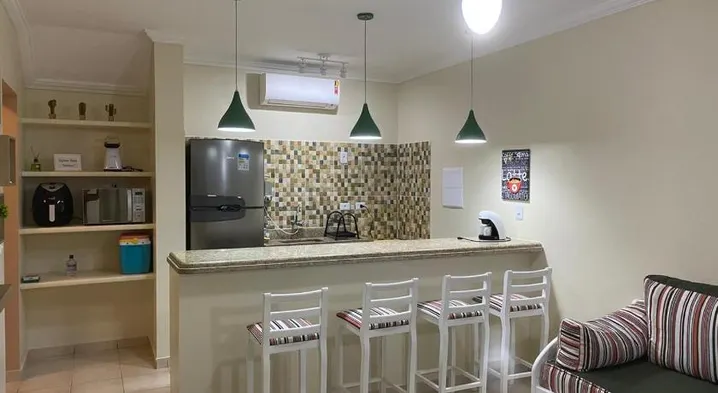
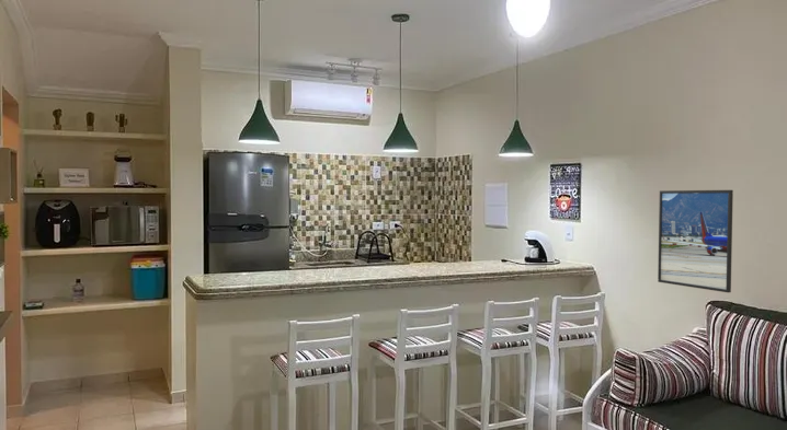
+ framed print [657,189,734,293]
